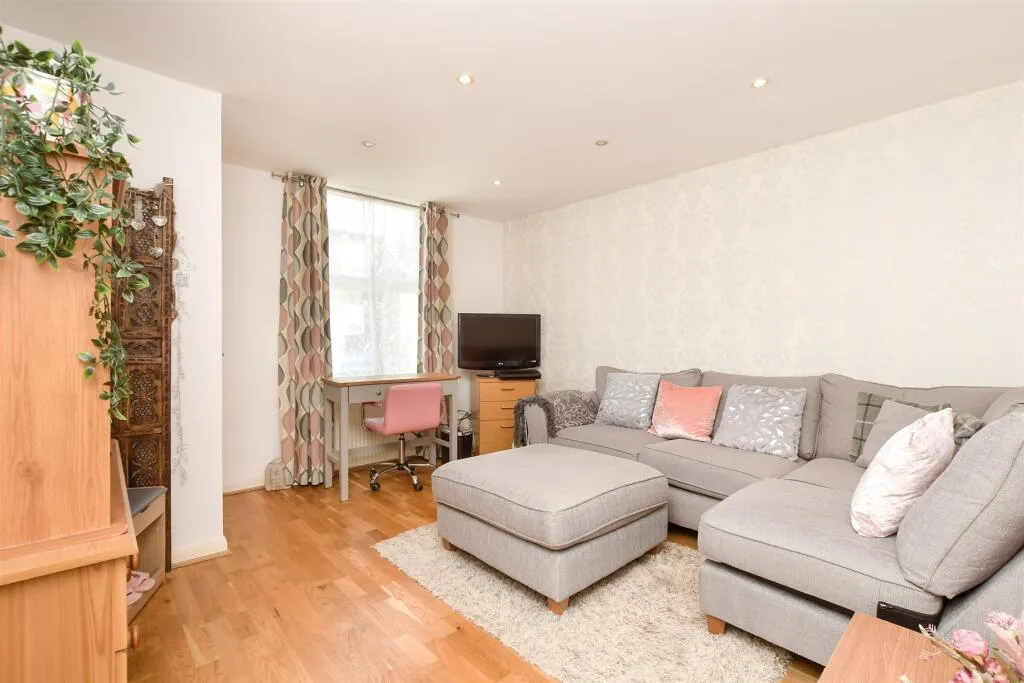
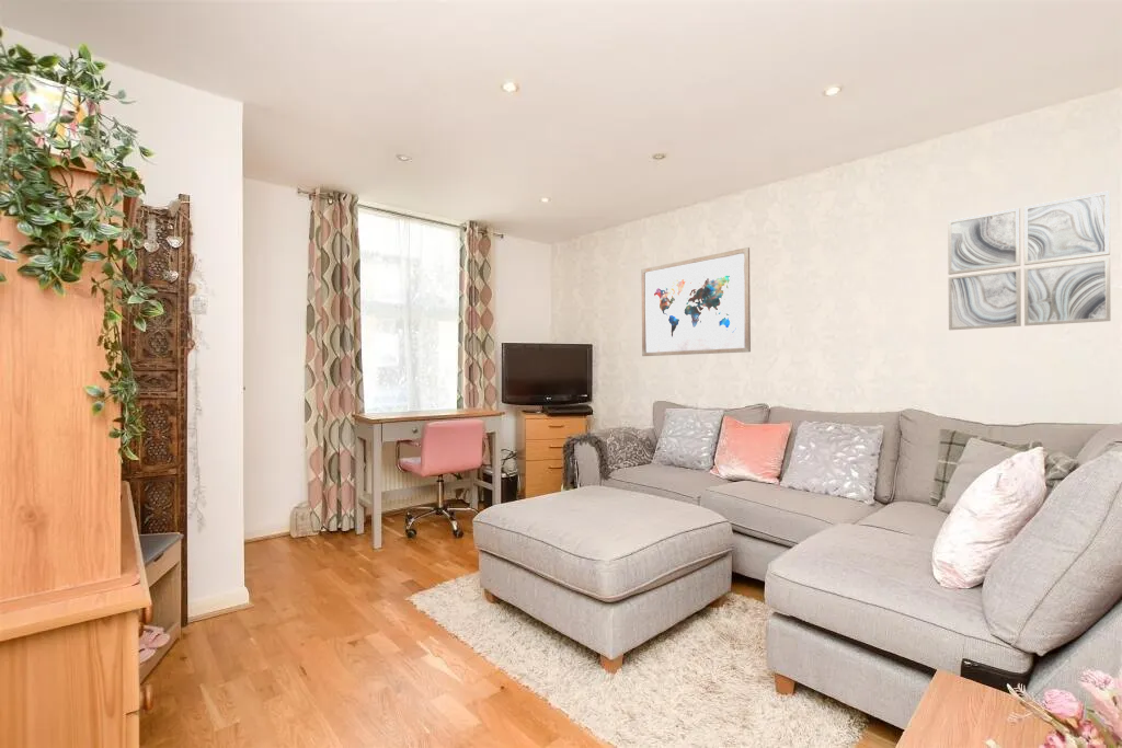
+ wall art [947,189,1111,331]
+ wall art [641,246,752,357]
